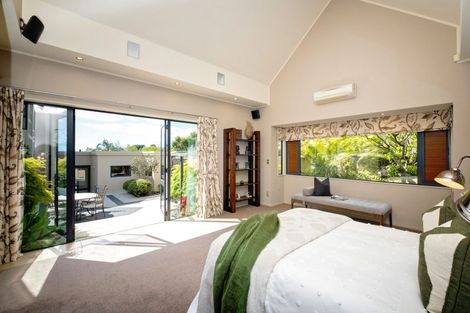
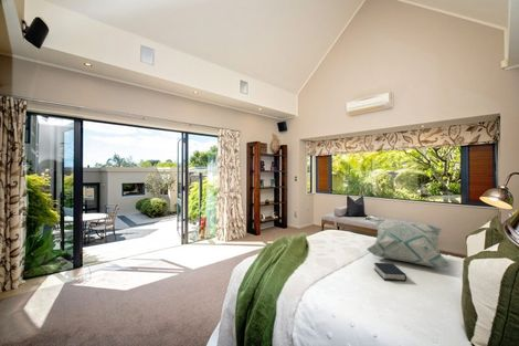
+ decorative pillow [366,220,452,269]
+ book [373,262,407,282]
